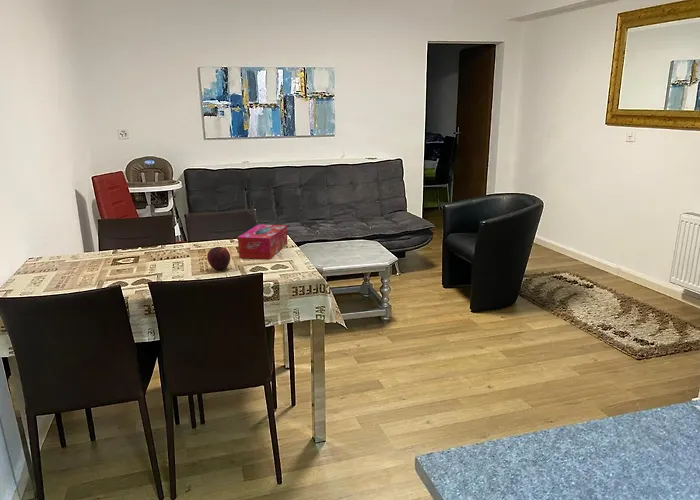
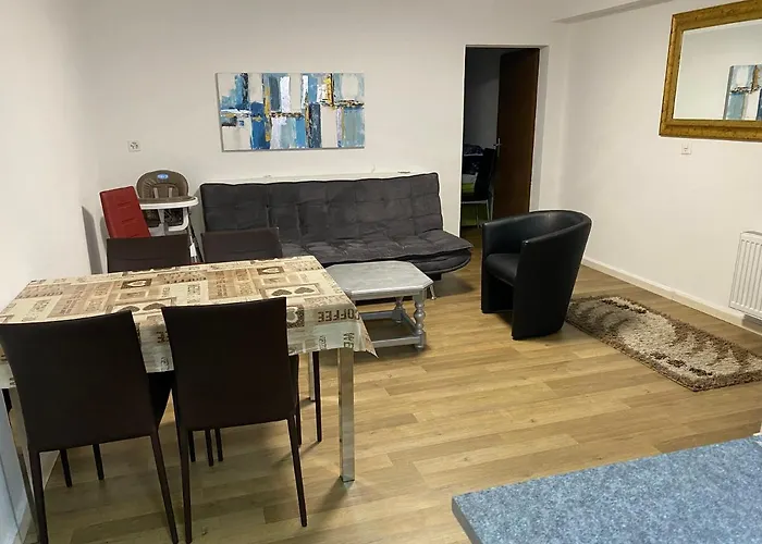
- fruit [206,246,231,271]
- tissue box [237,223,289,260]
